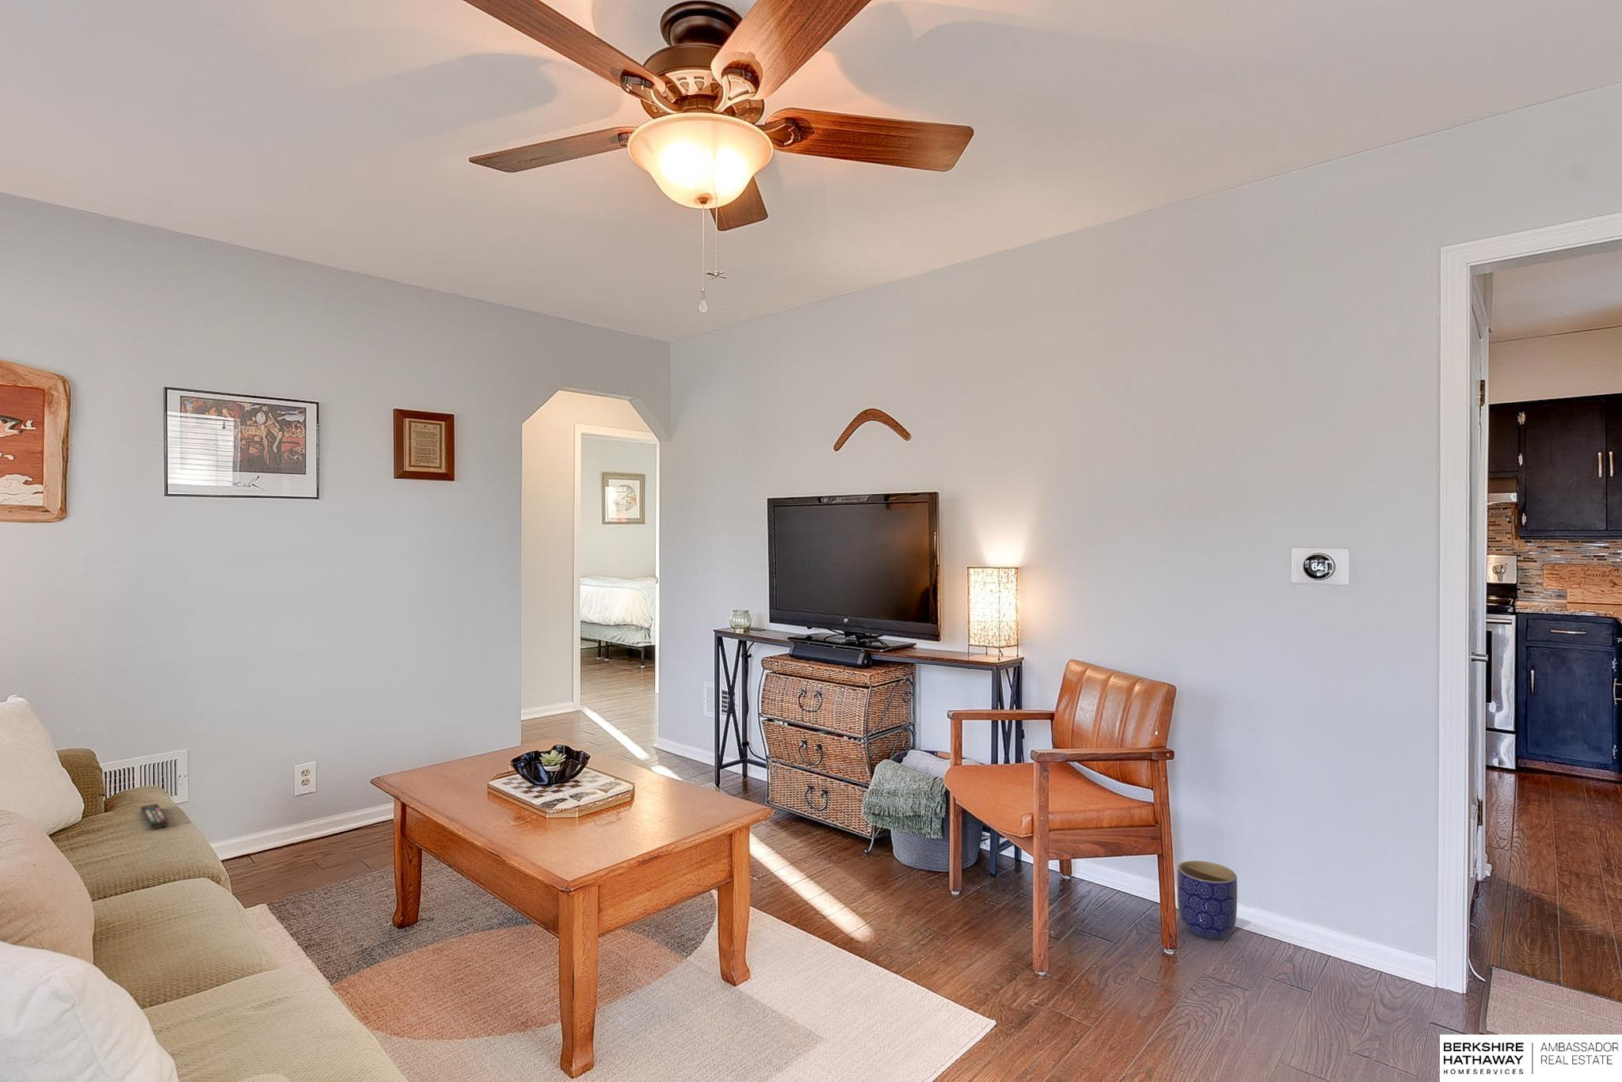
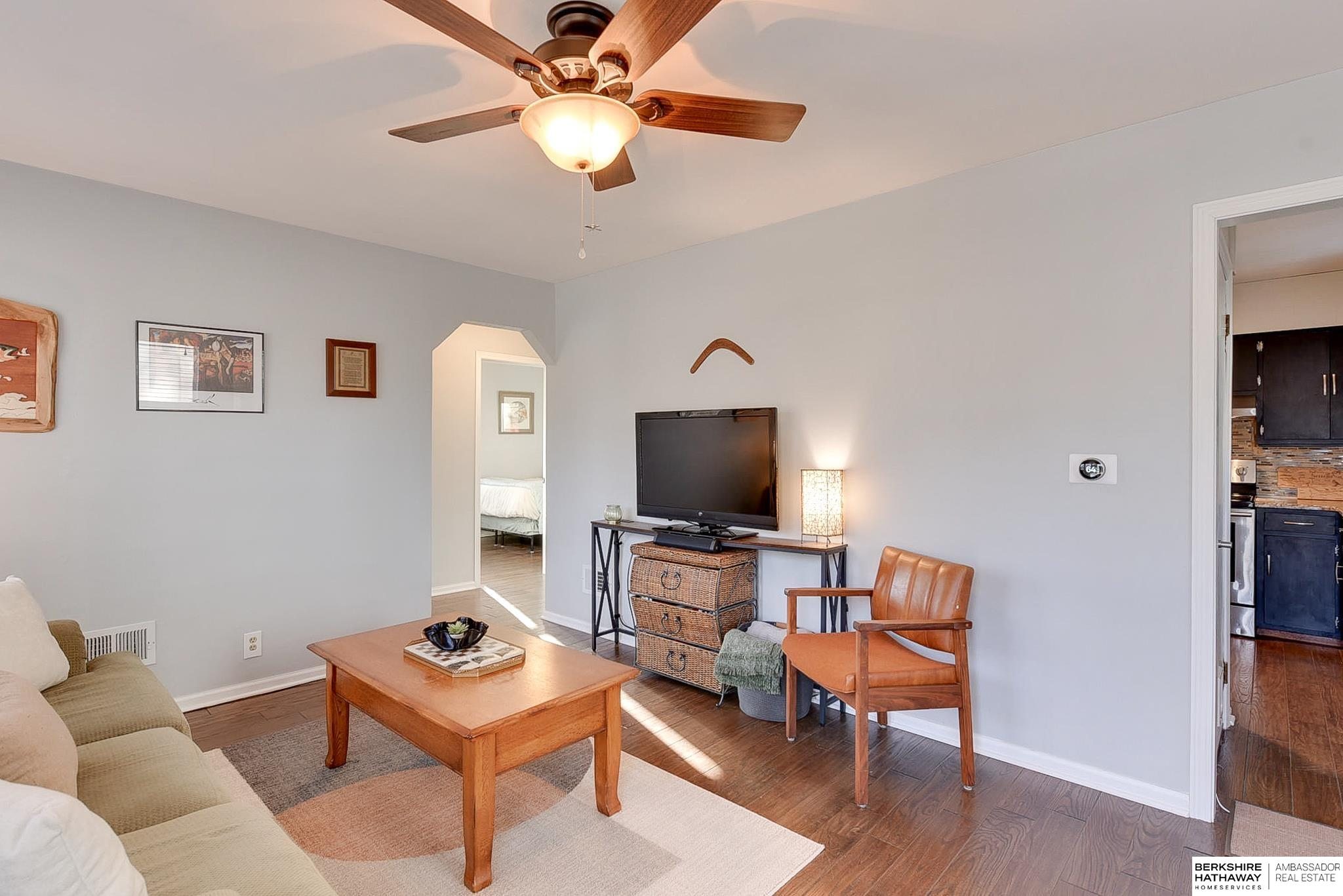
- planter [1176,860,1238,940]
- remote control [140,803,169,830]
